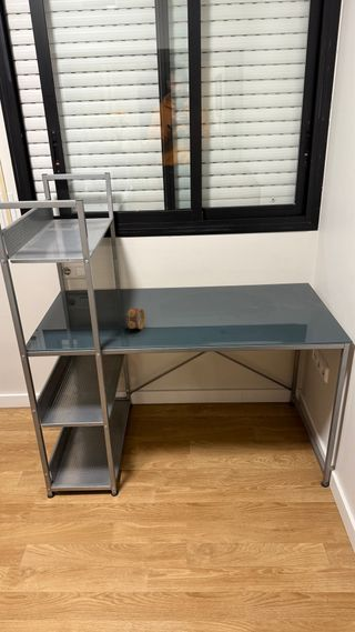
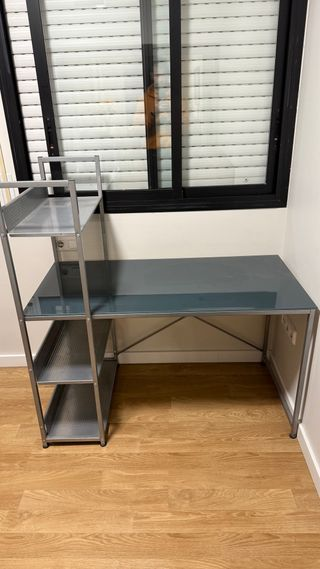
- alarm clock [124,307,146,330]
